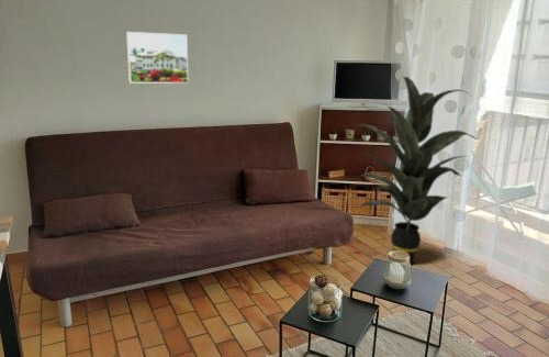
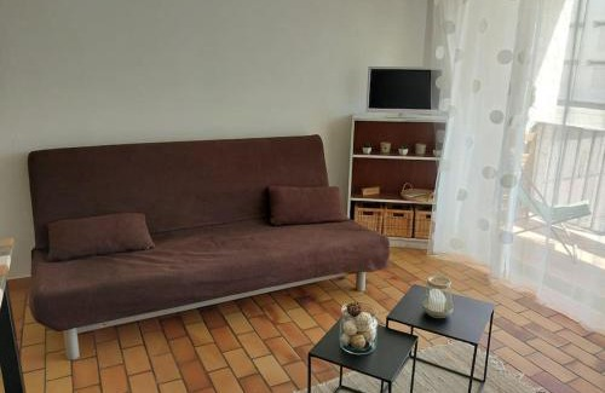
- indoor plant [355,76,480,266]
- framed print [125,31,189,85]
